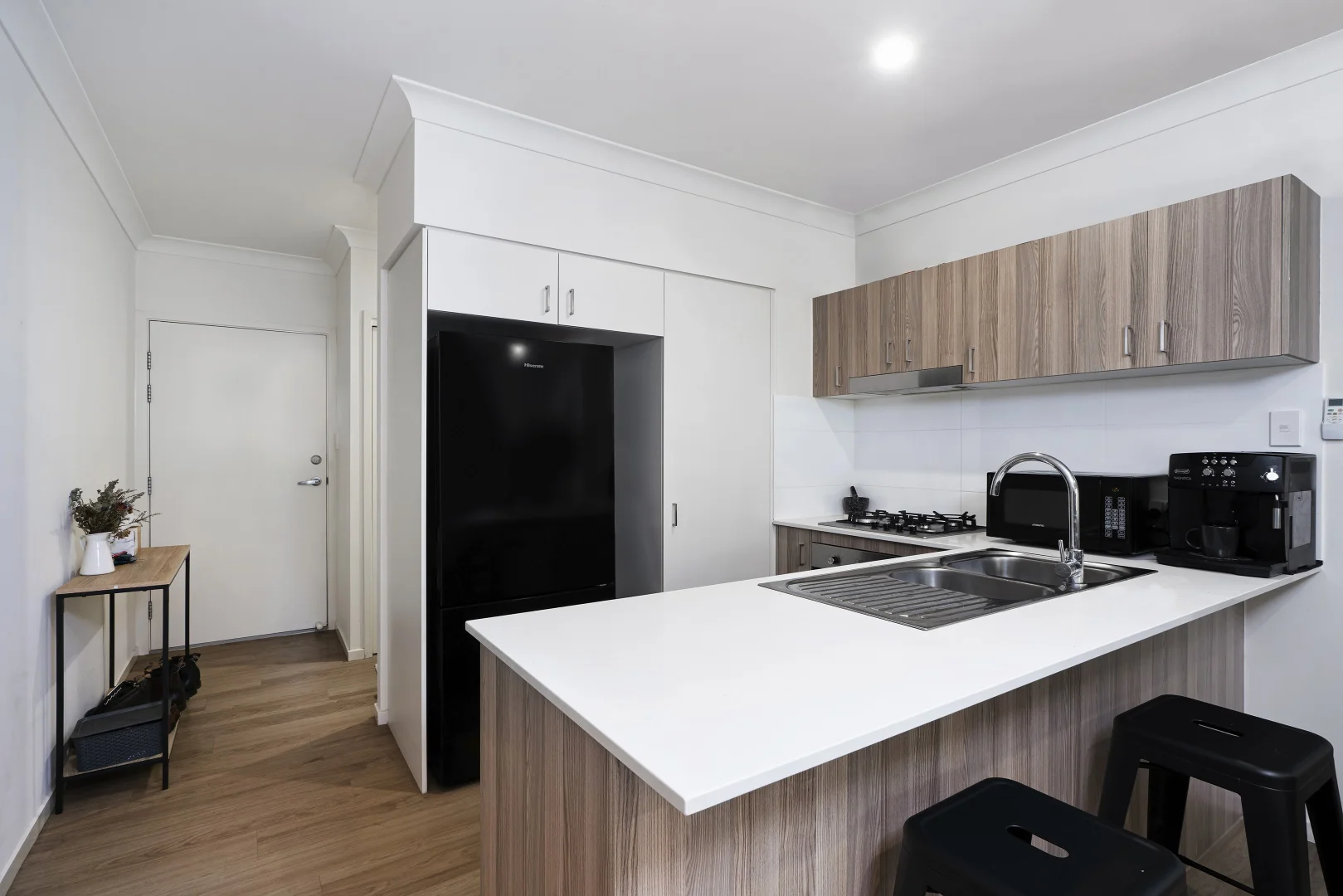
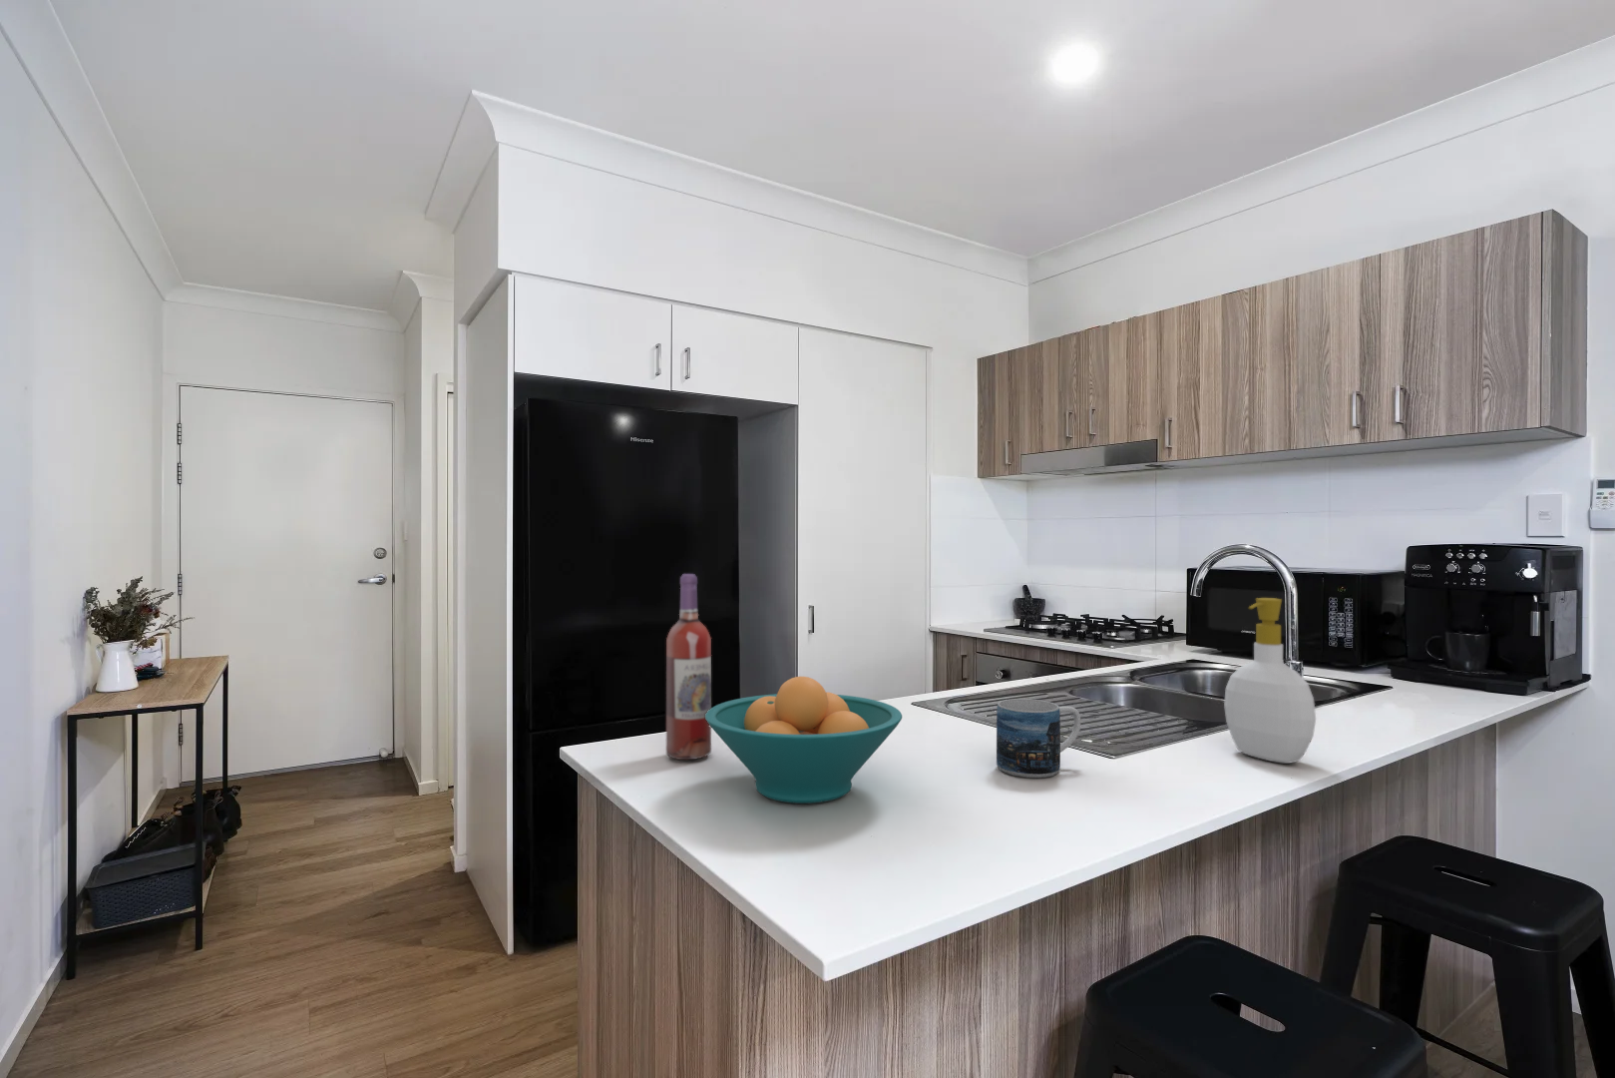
+ wine bottle [665,573,712,760]
+ soap bottle [1223,597,1317,764]
+ fruit bowl [705,676,903,805]
+ mug [996,698,1081,778]
